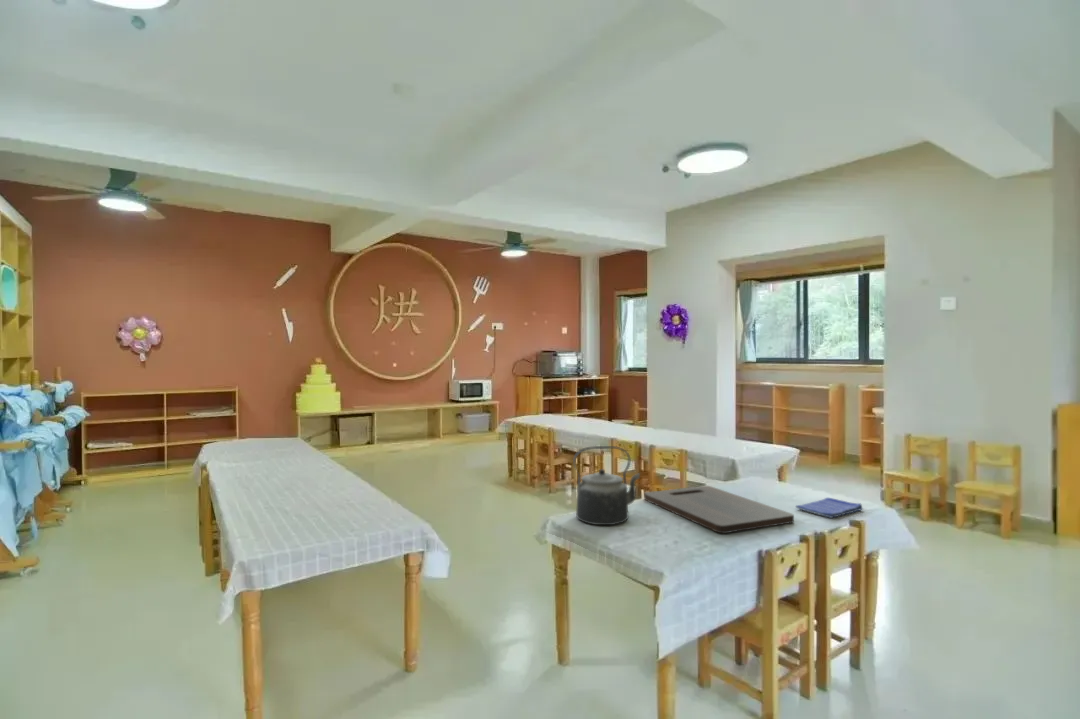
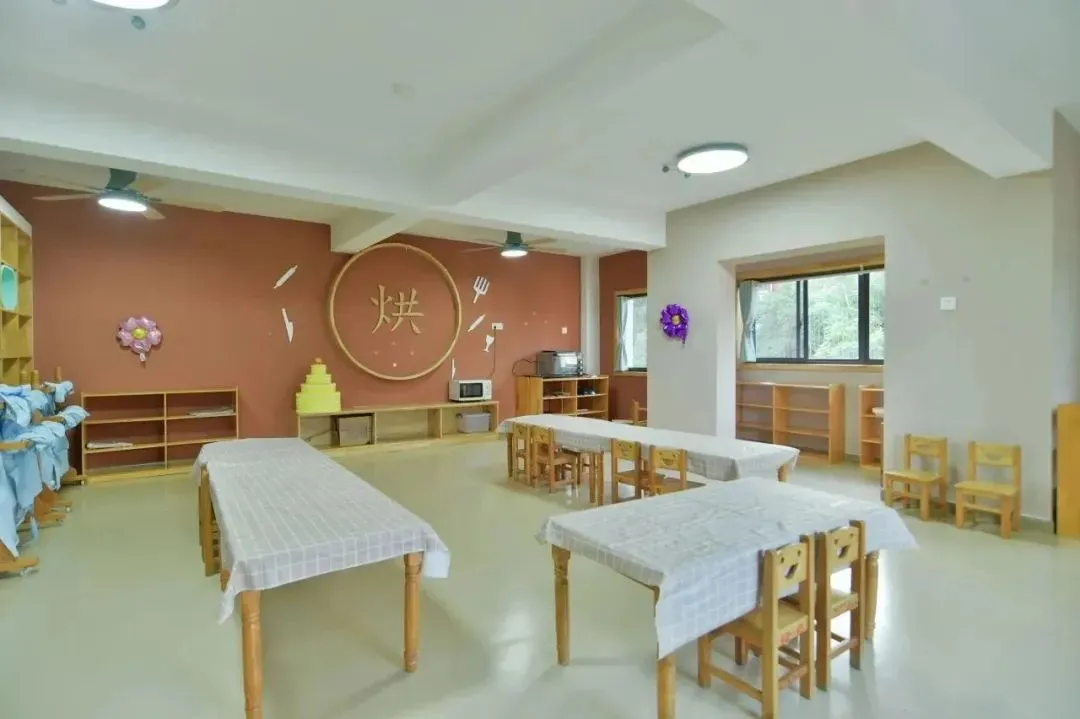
- kettle [572,445,641,526]
- dish towel [794,497,864,519]
- cutting board [643,485,795,534]
